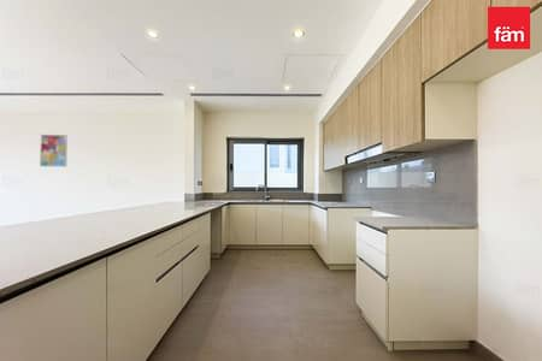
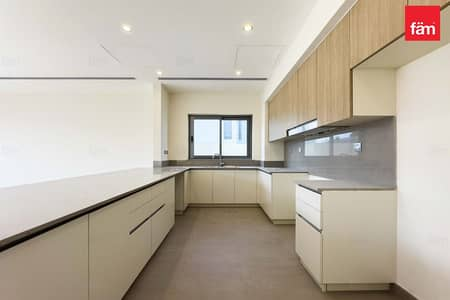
- wall art [39,134,69,167]
